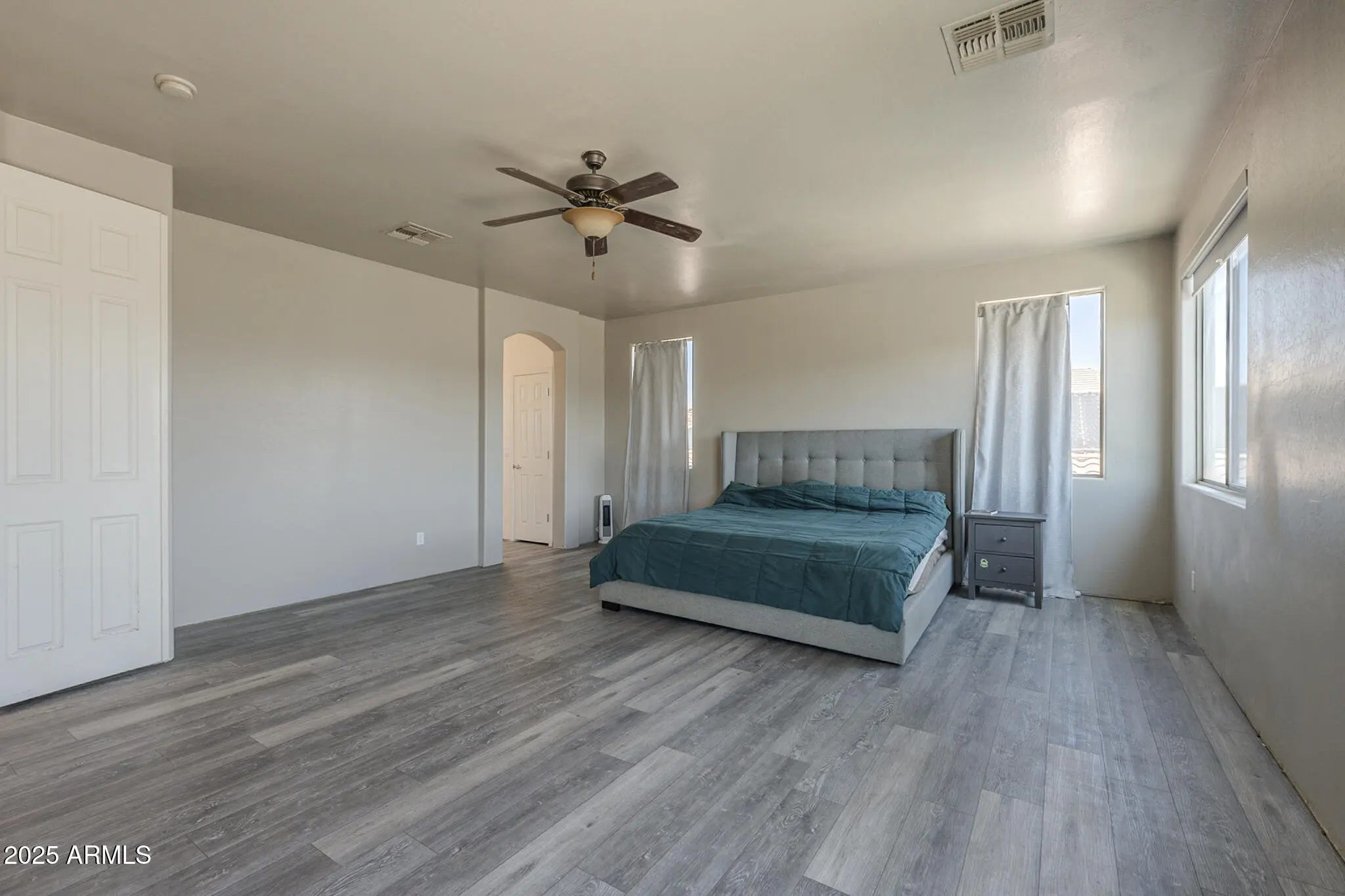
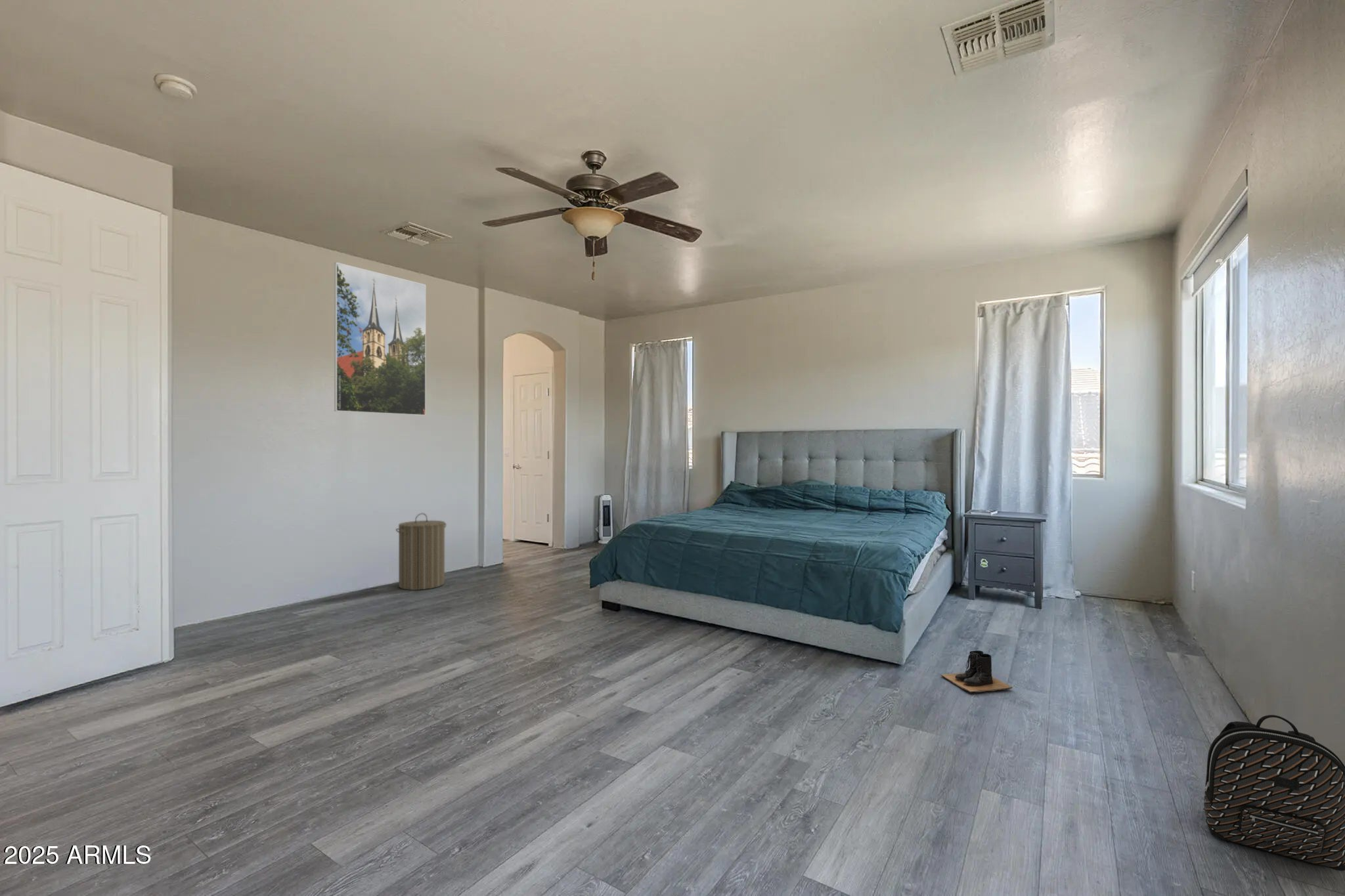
+ backpack [1202,714,1345,872]
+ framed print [334,261,426,416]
+ laundry hamper [395,513,447,591]
+ boots [940,650,1013,693]
